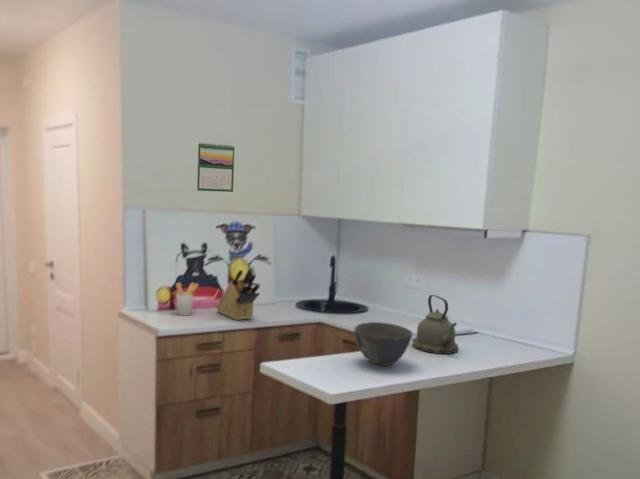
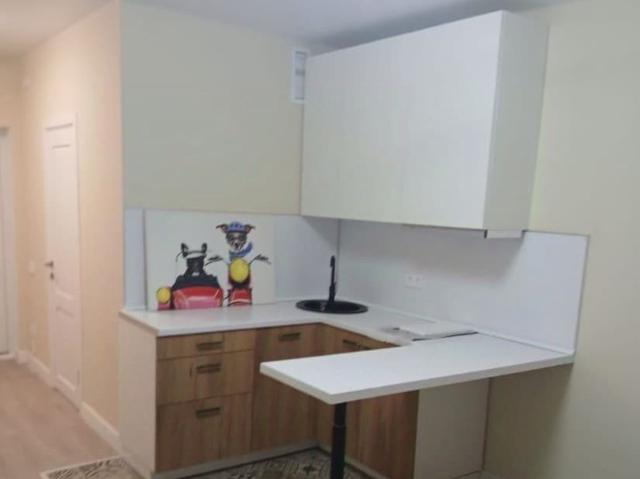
- calendar [196,141,235,193]
- bowl [353,321,413,367]
- knife block [215,265,261,321]
- utensil holder [175,281,200,317]
- kettle [411,294,459,355]
